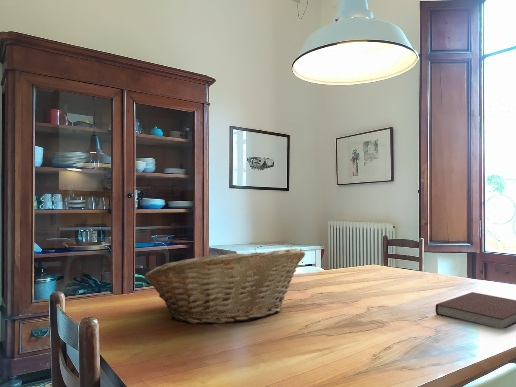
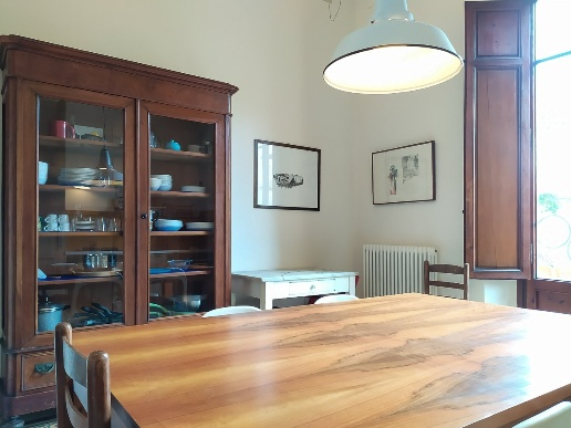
- notebook [434,291,516,330]
- fruit basket [143,247,306,325]
